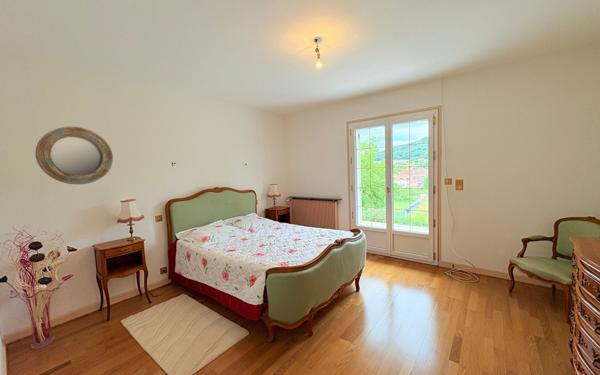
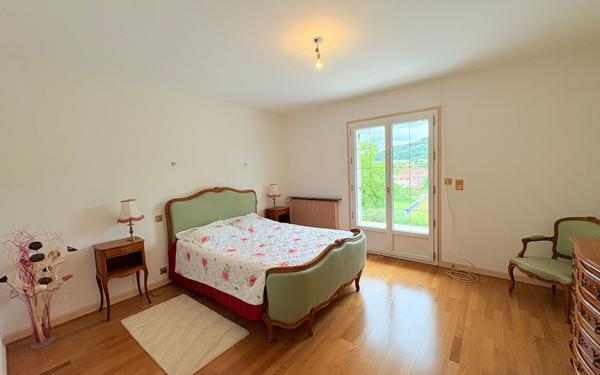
- home mirror [34,126,114,185]
